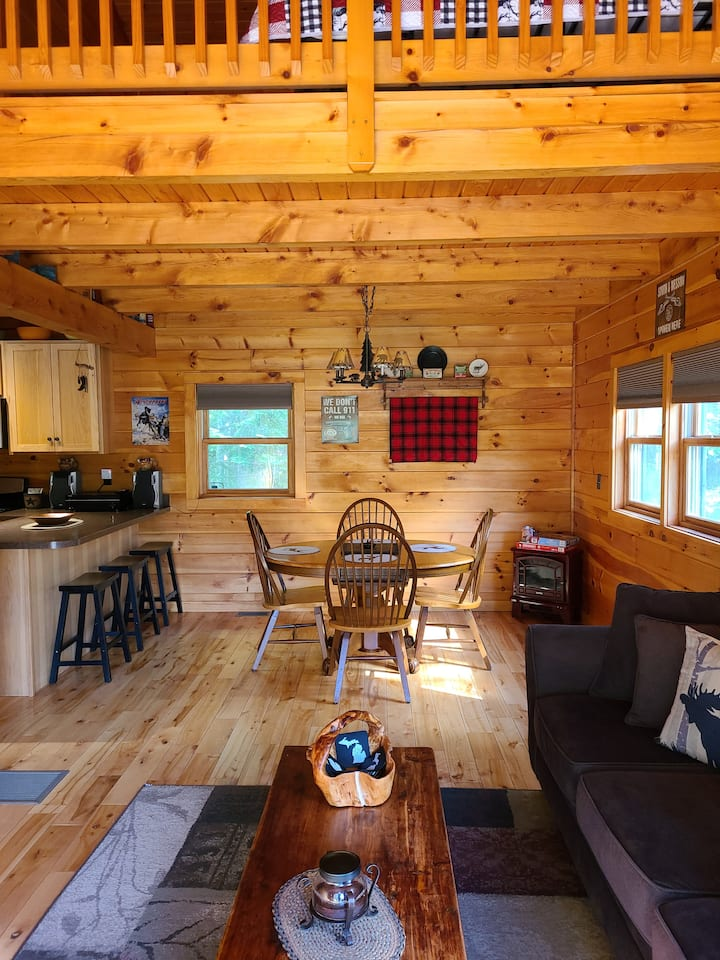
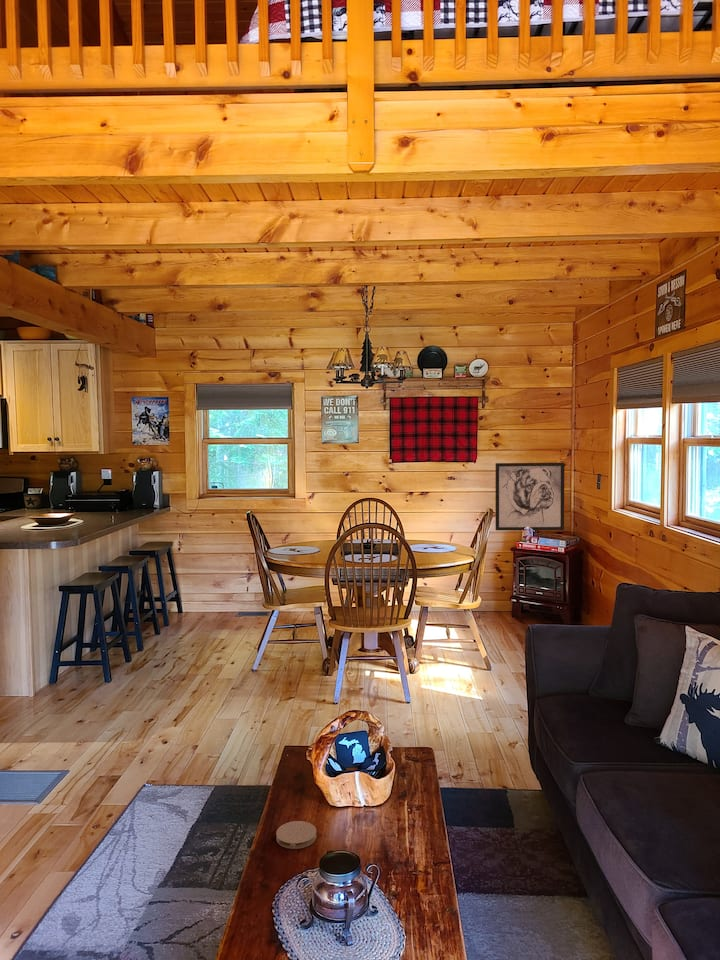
+ wall art [495,462,565,531]
+ coaster [275,820,318,850]
